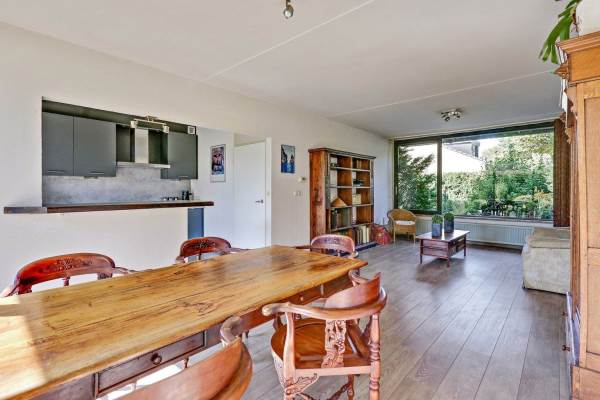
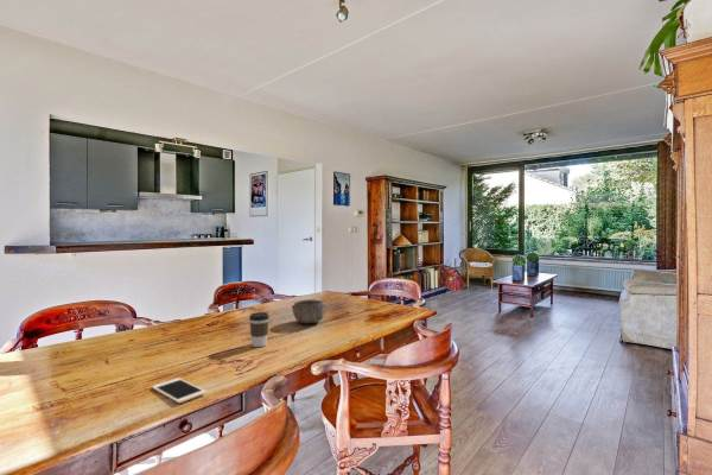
+ bowl [291,298,326,324]
+ coffee cup [248,311,271,348]
+ cell phone [151,376,208,405]
